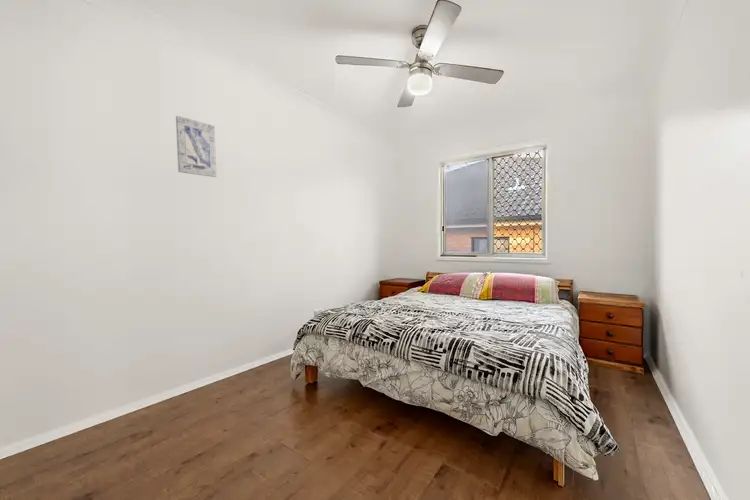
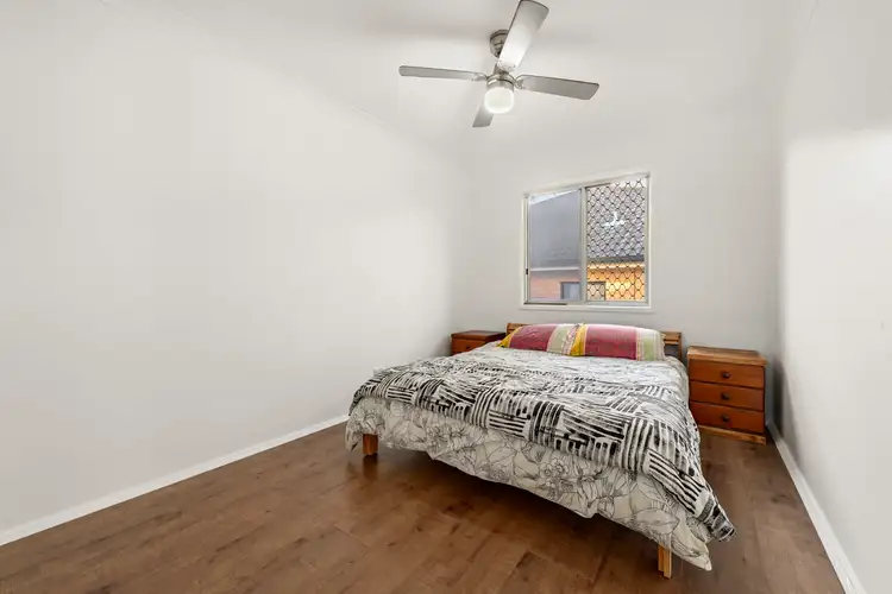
- wall art [175,115,218,178]
